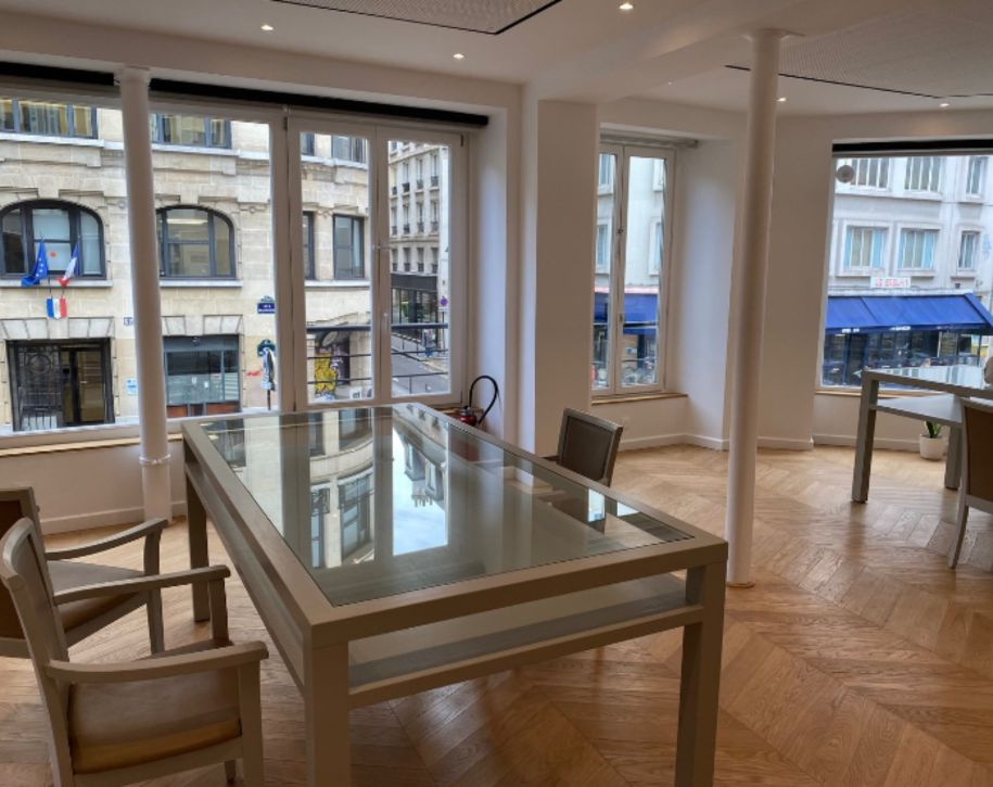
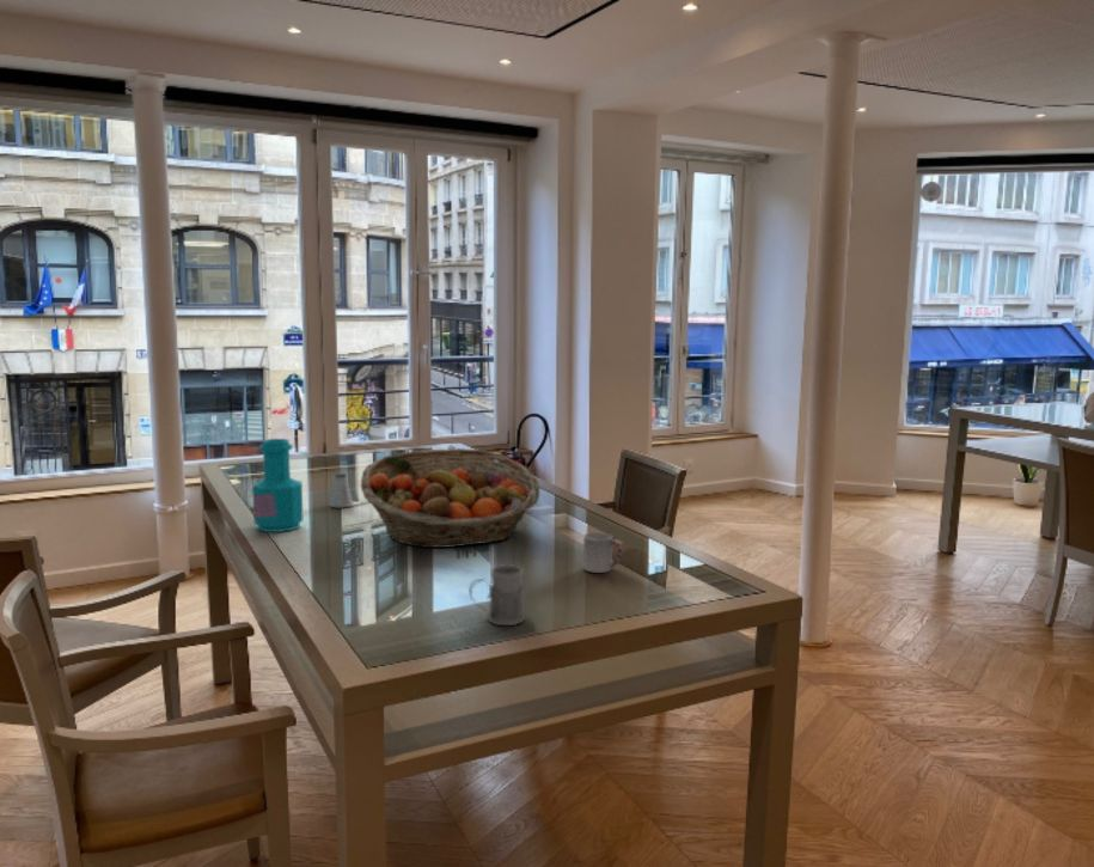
+ saltshaker [329,472,354,508]
+ mug [467,563,526,627]
+ bottle [251,438,304,533]
+ fruit basket [360,447,540,549]
+ cup [582,531,624,574]
